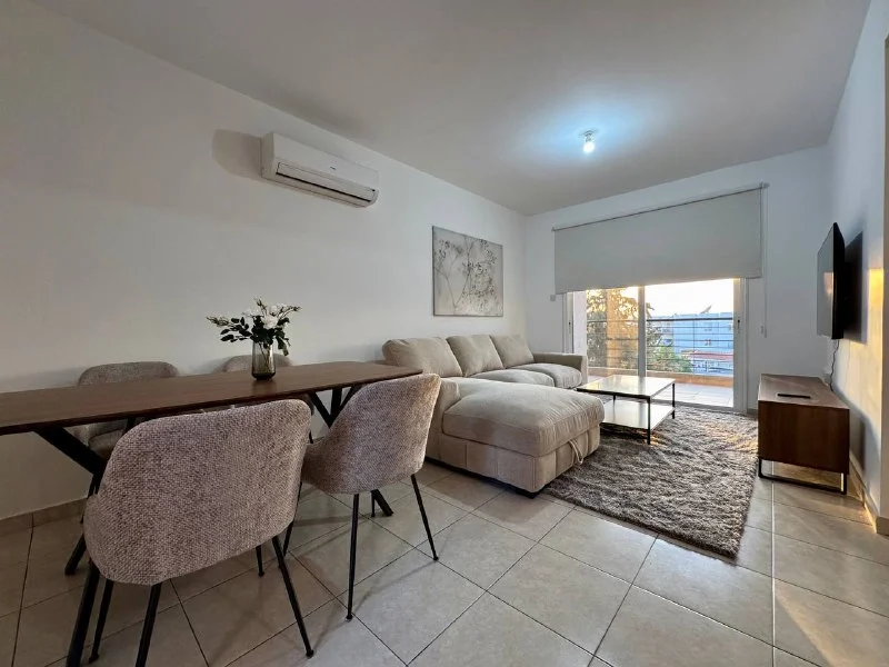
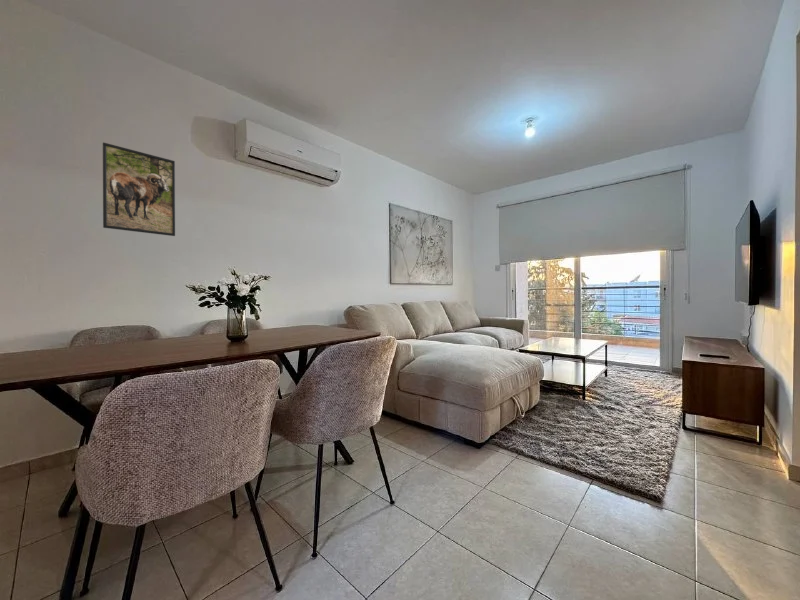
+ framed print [102,141,176,237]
